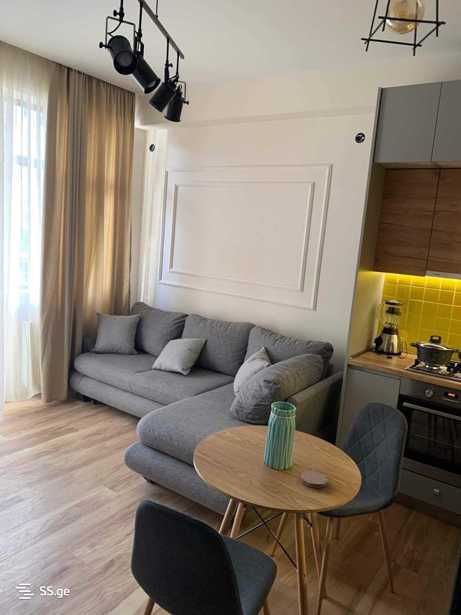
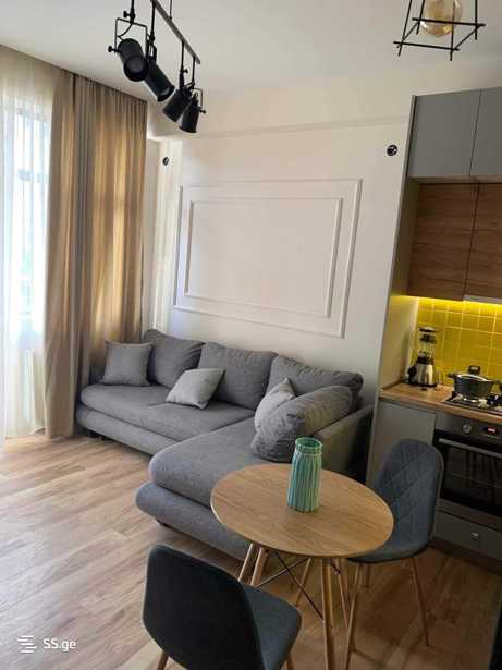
- coaster [300,470,328,489]
